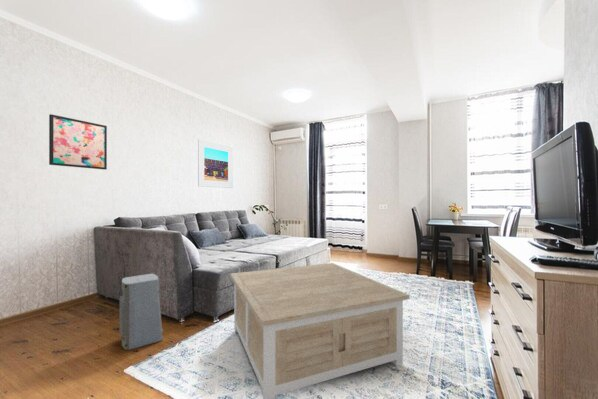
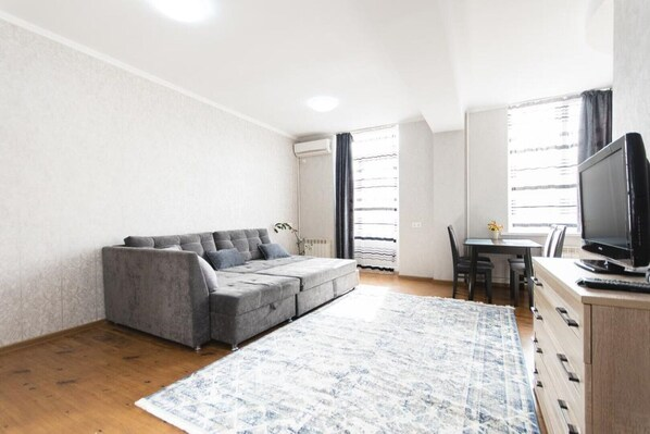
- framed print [197,138,234,189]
- air purifier [119,273,164,351]
- coffee table [229,262,410,399]
- wall art [48,113,108,171]
